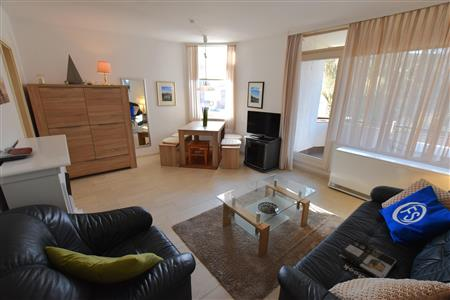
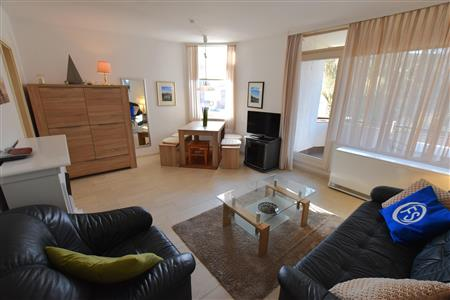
- magazine [339,239,397,279]
